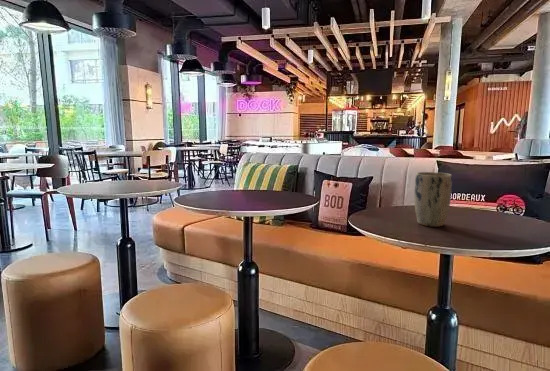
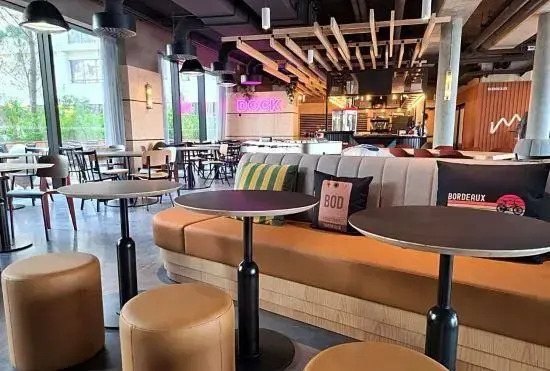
- plant pot [413,171,453,228]
